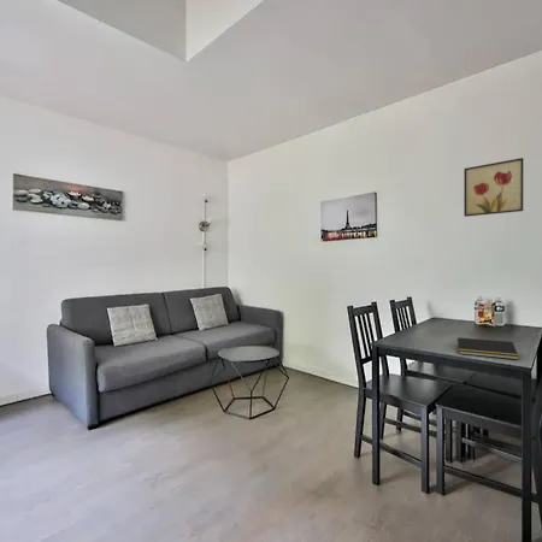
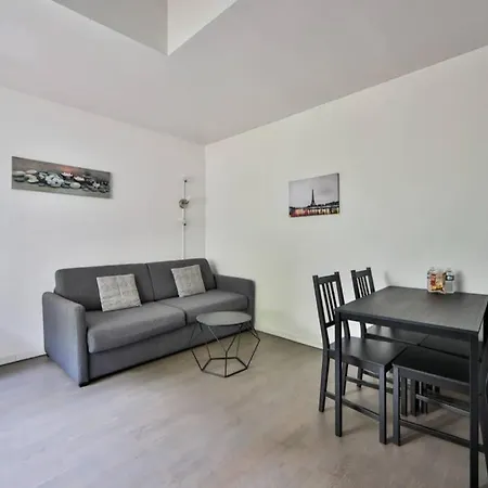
- wall art [463,157,525,218]
- notepad [455,336,519,360]
